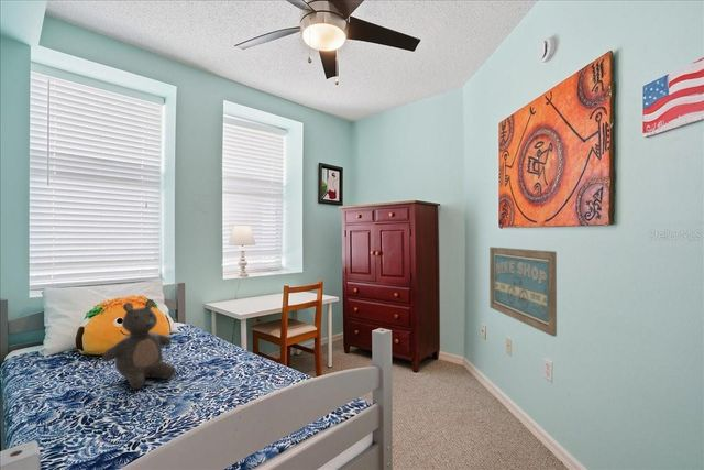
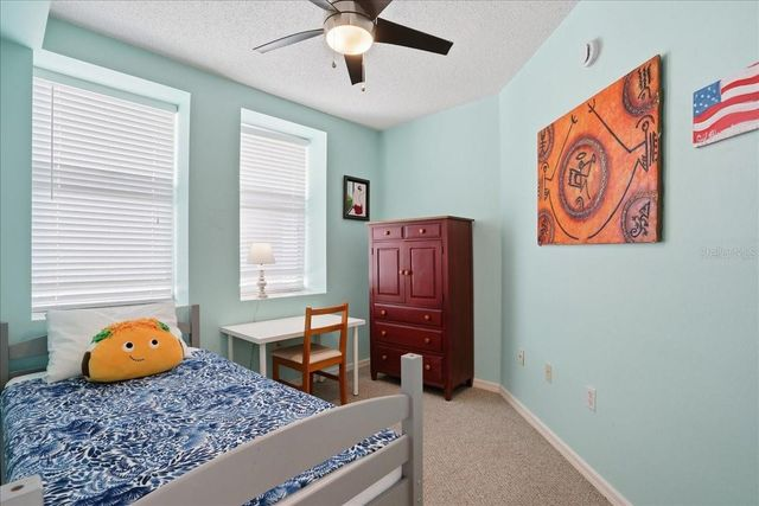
- teddy bear [101,298,177,390]
- wall art [488,247,558,338]
